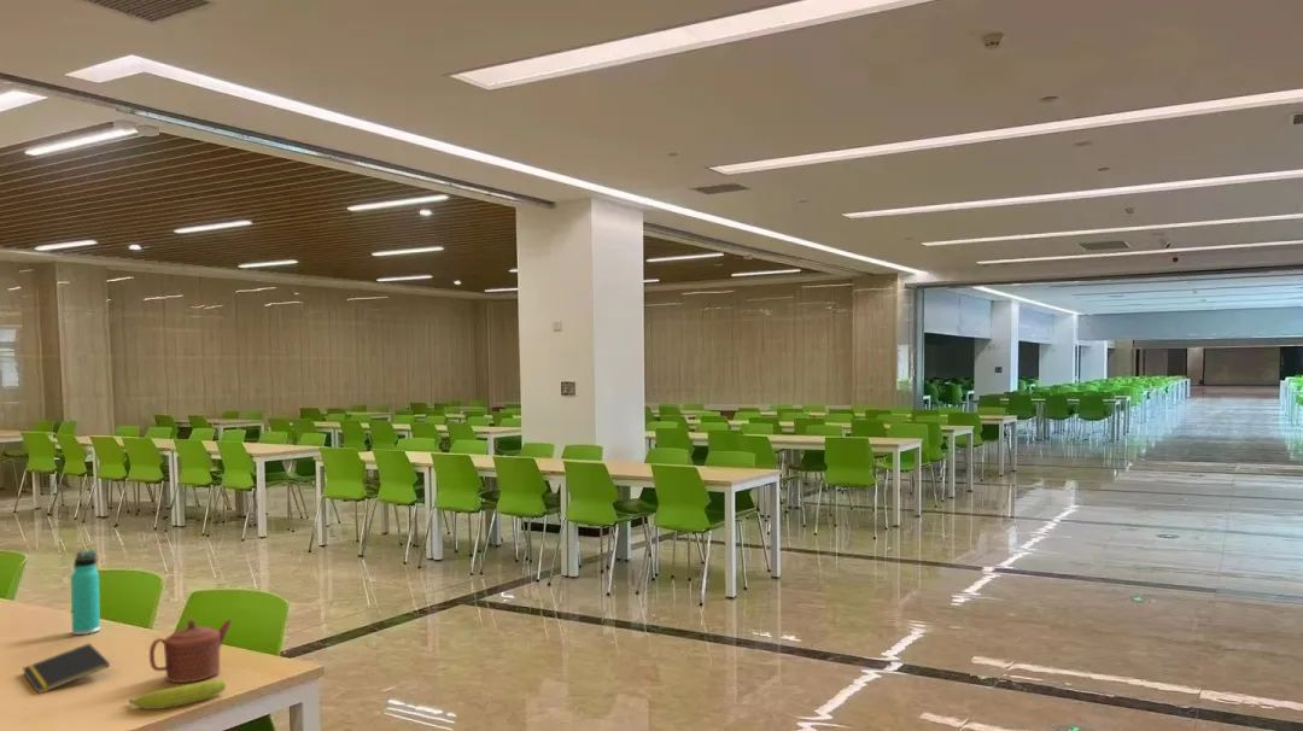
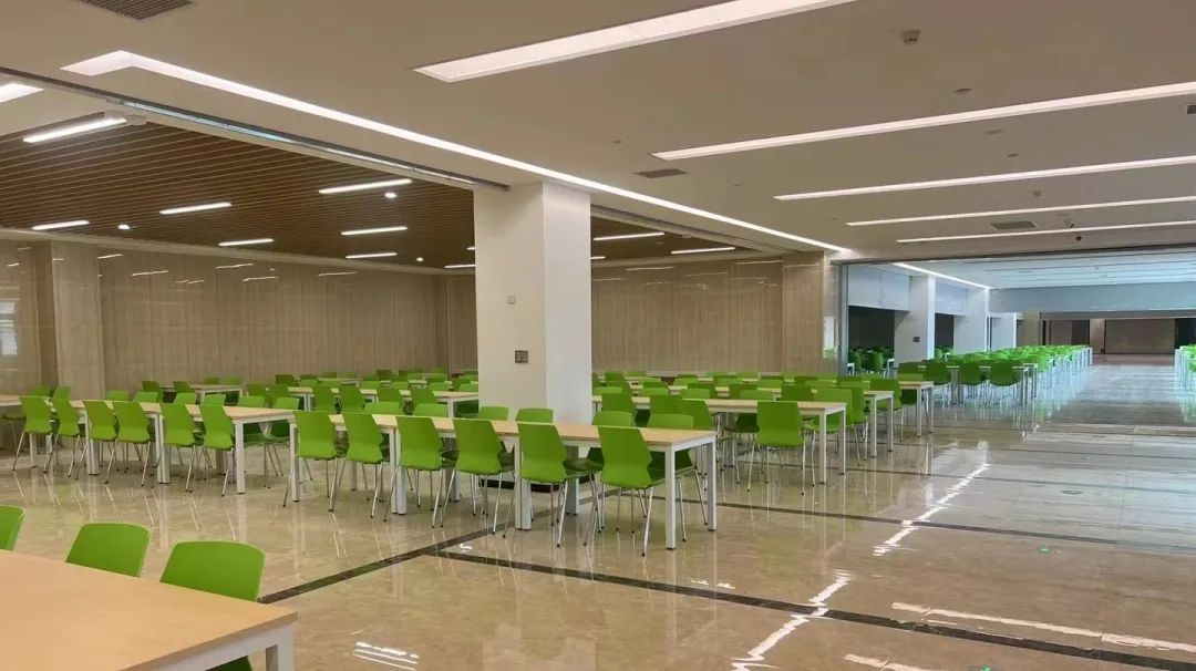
- notepad [22,642,111,695]
- thermos bottle [70,549,101,636]
- teapot [148,618,233,684]
- fruit [128,679,227,710]
